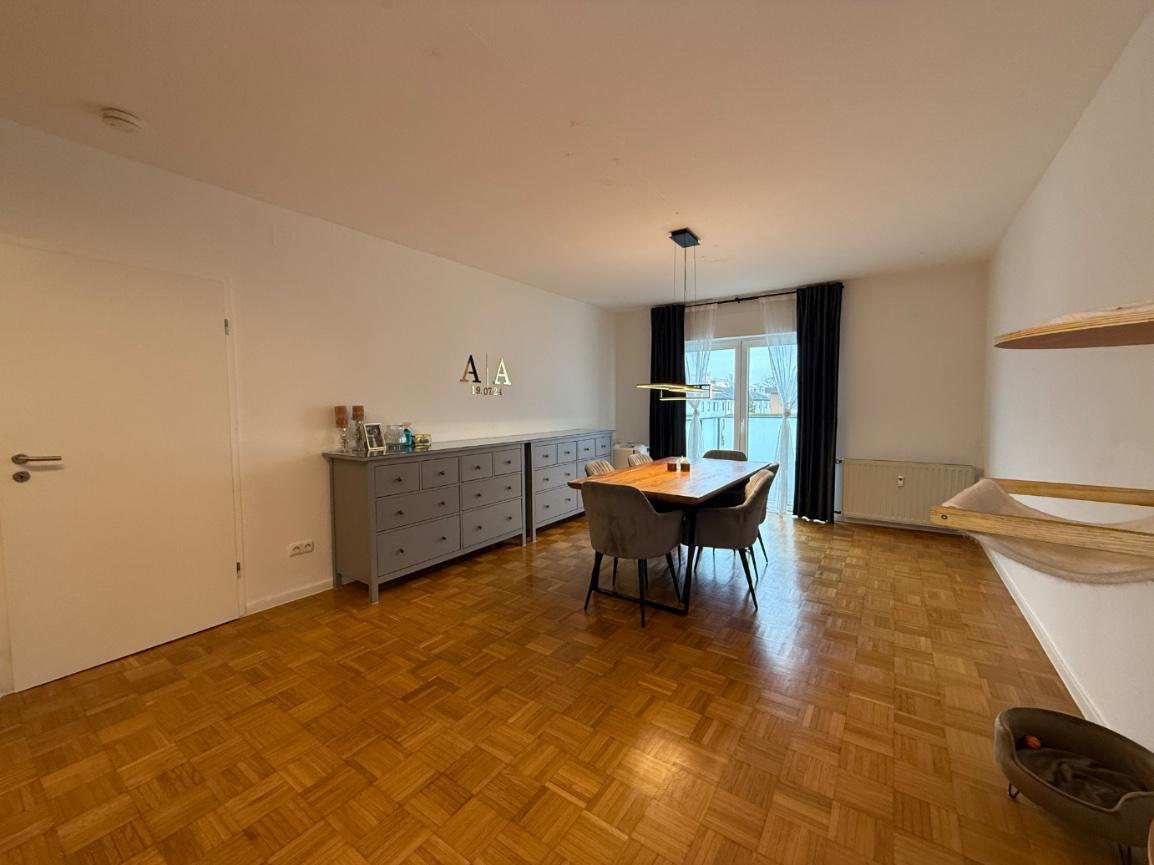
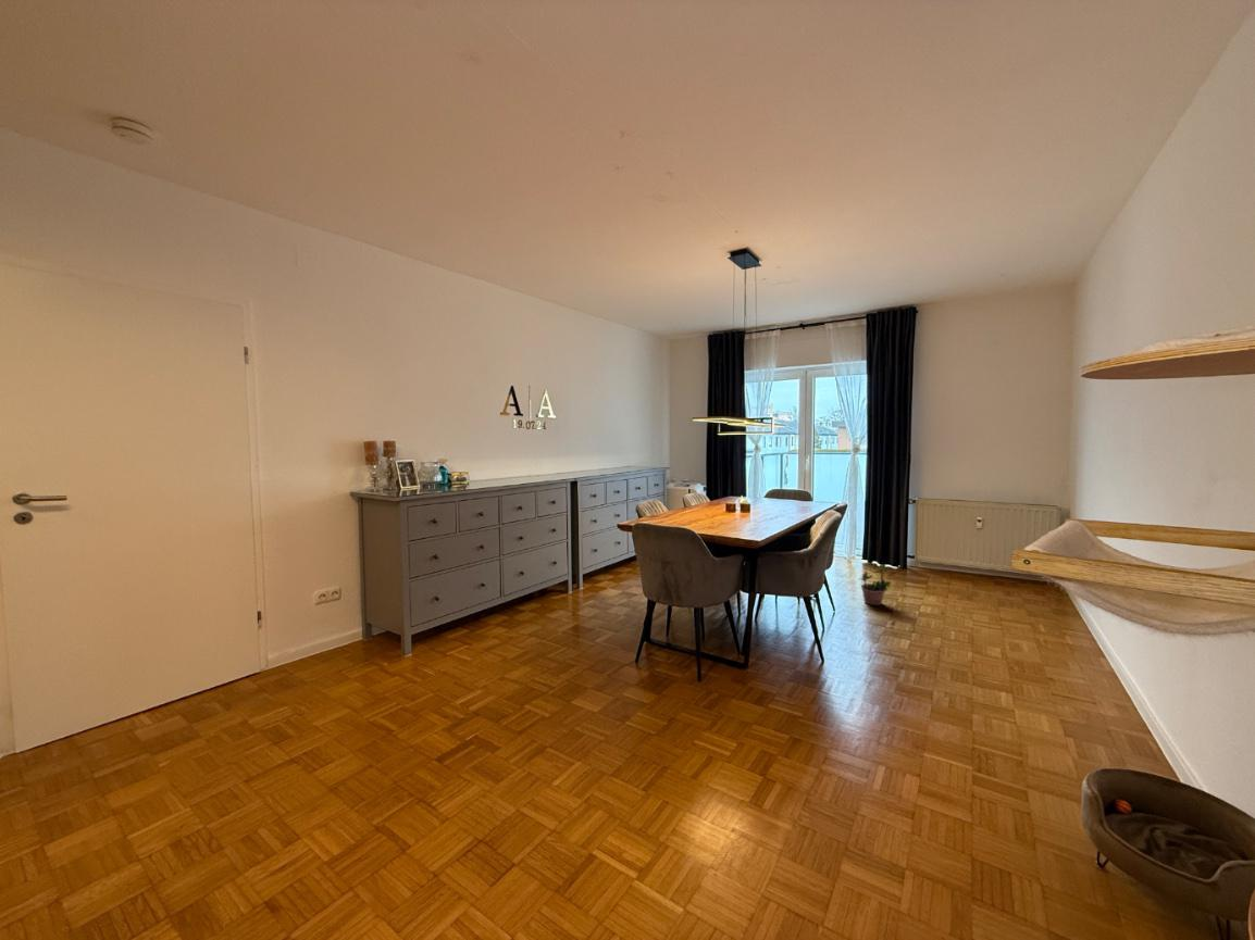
+ potted plant [857,564,894,606]
